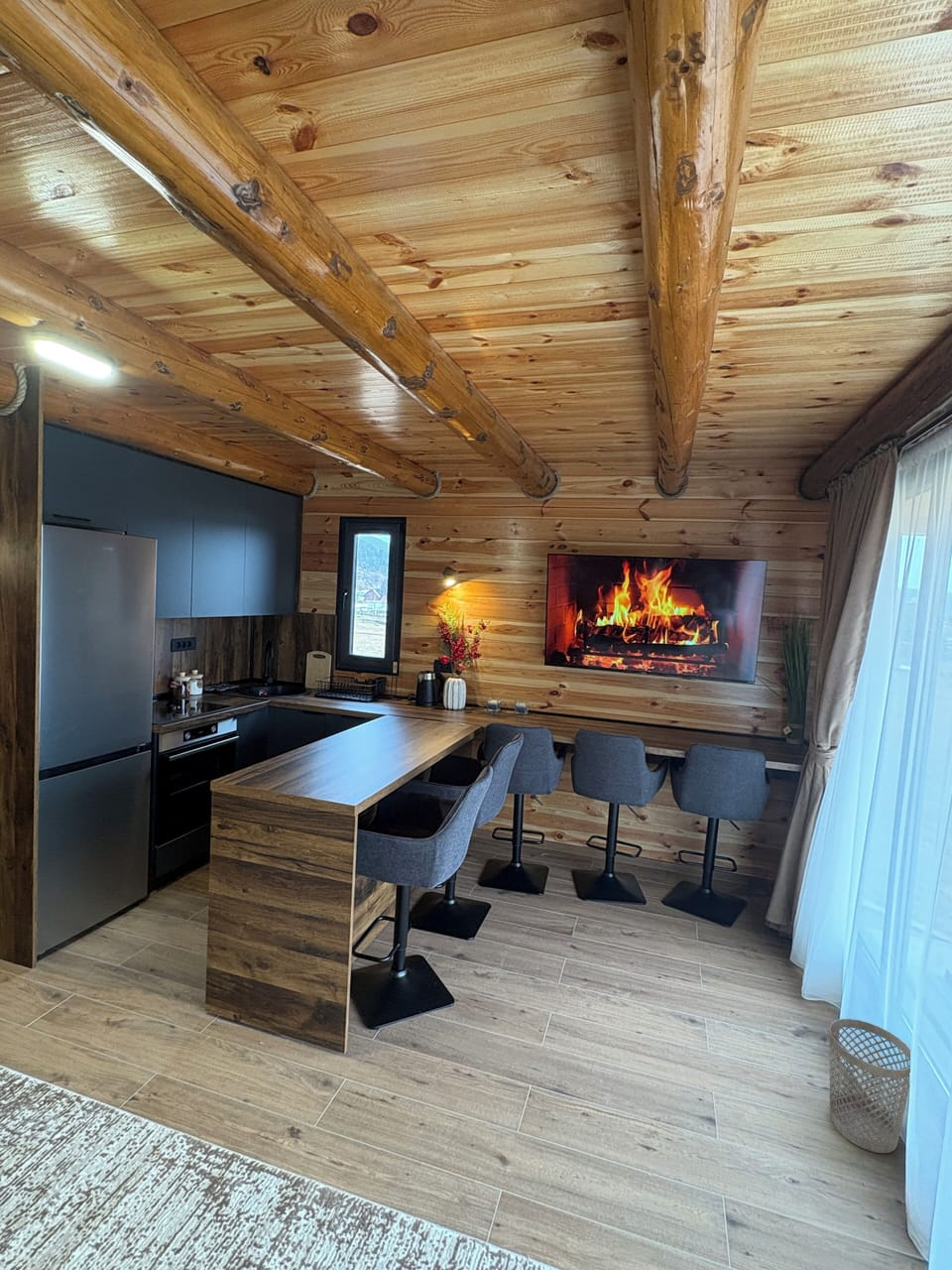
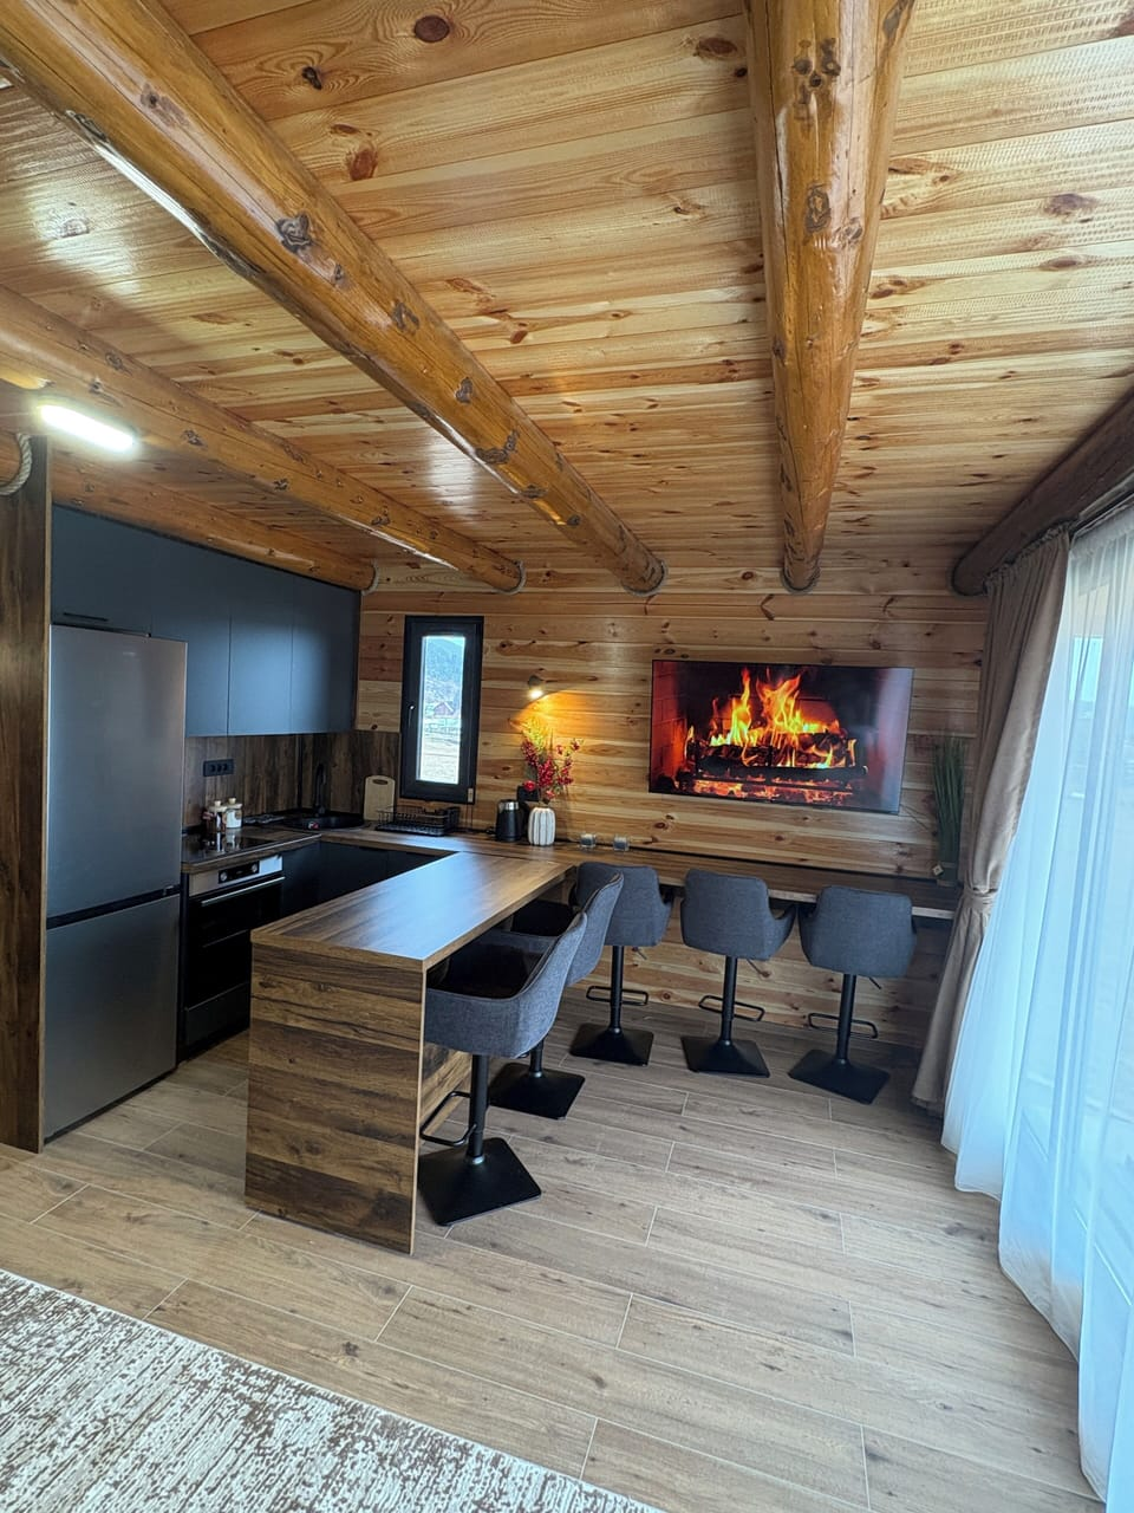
- wastebasket [828,1018,912,1154]
